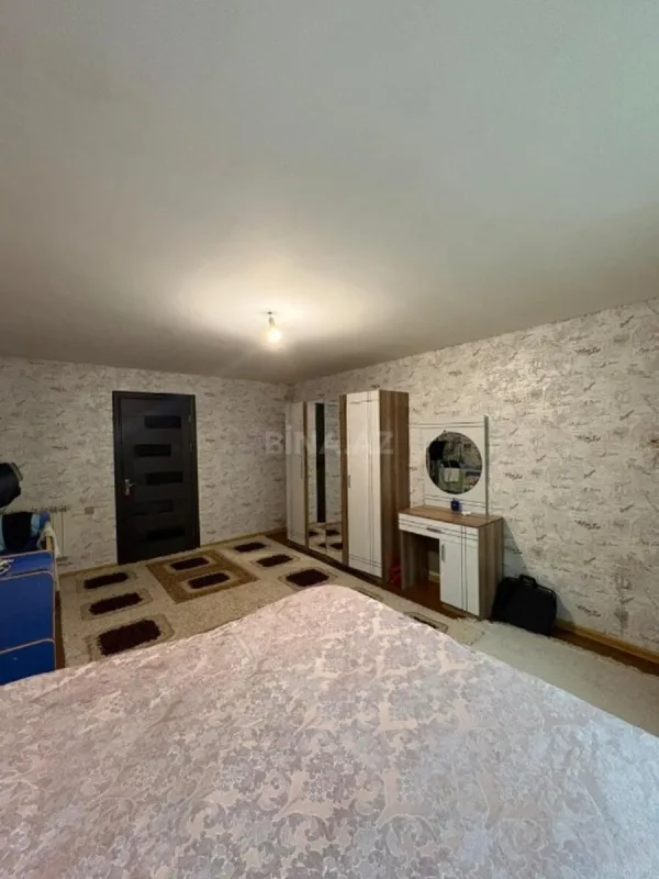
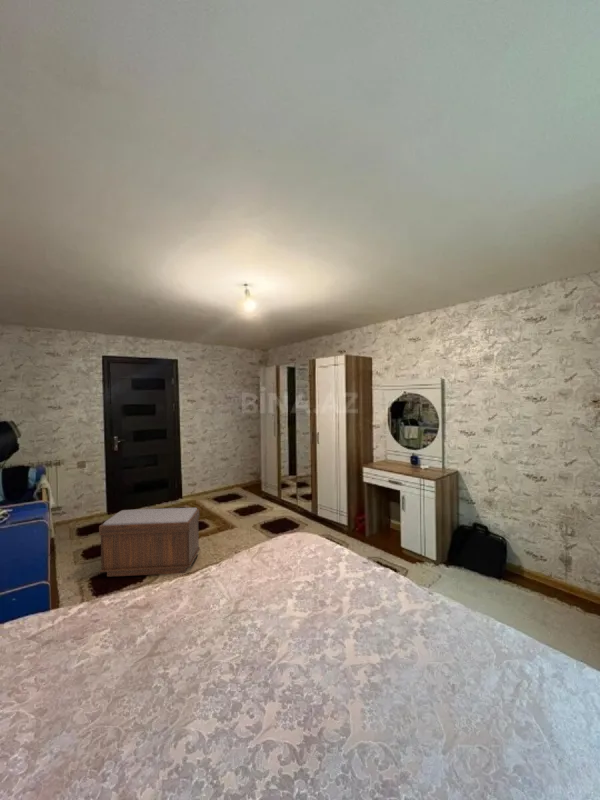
+ bench [98,507,201,578]
